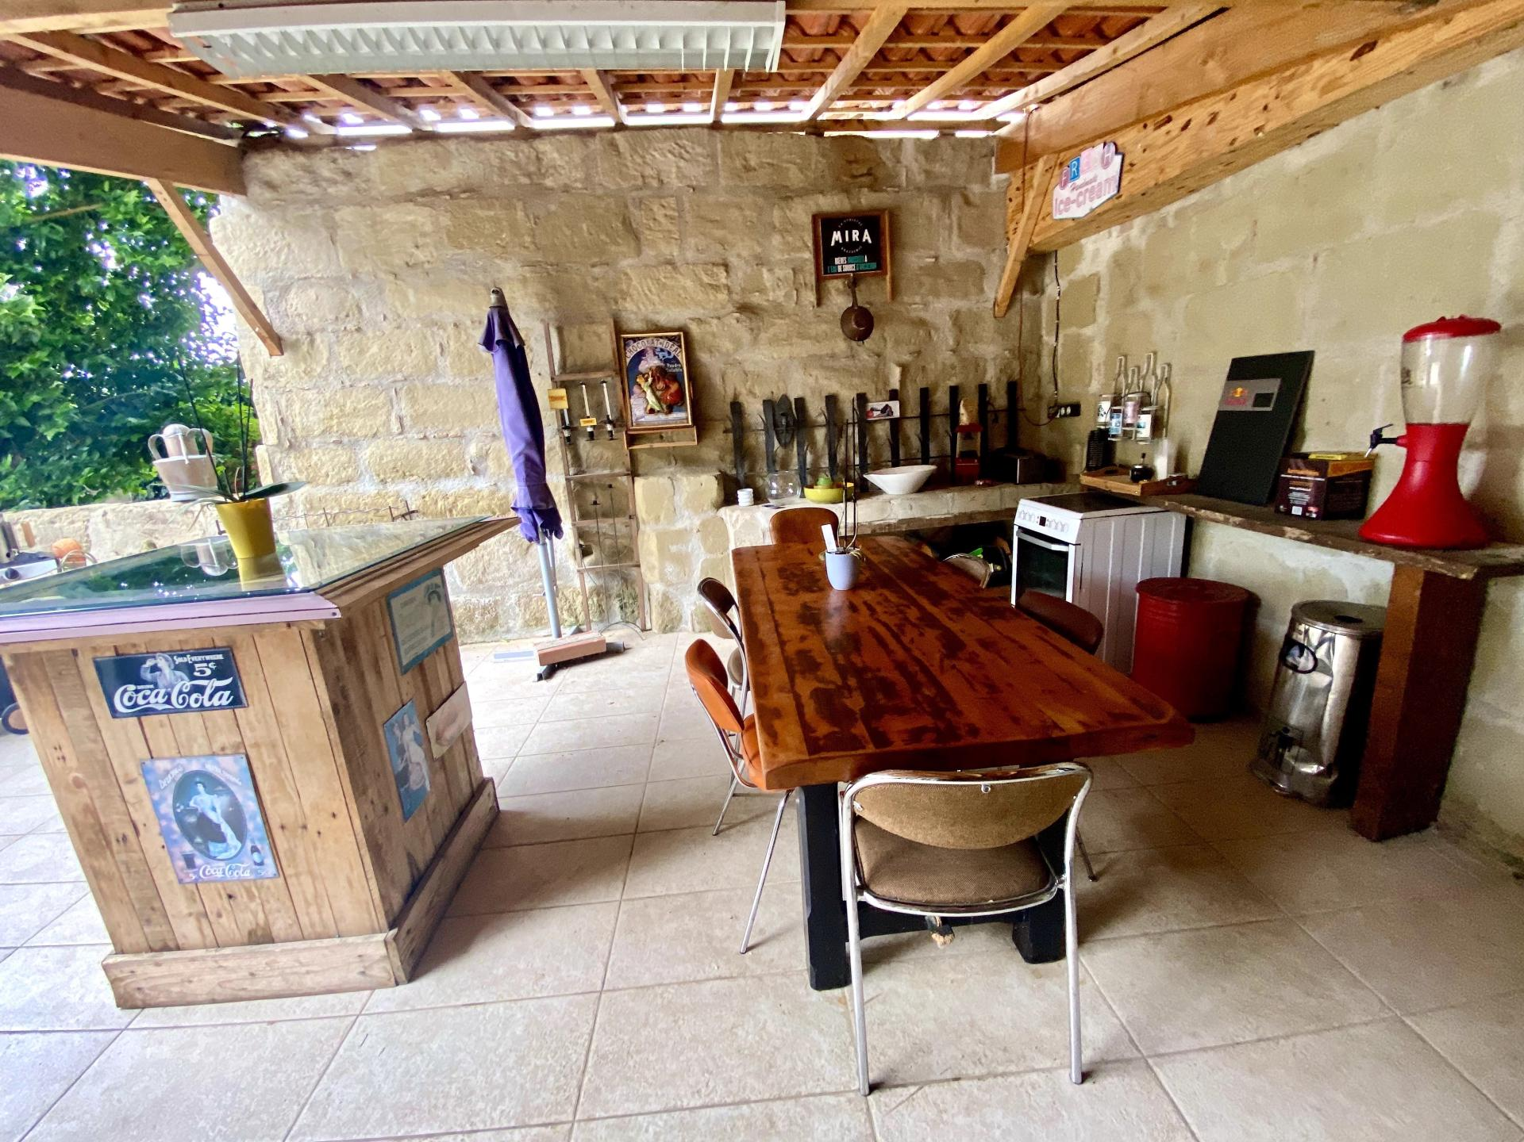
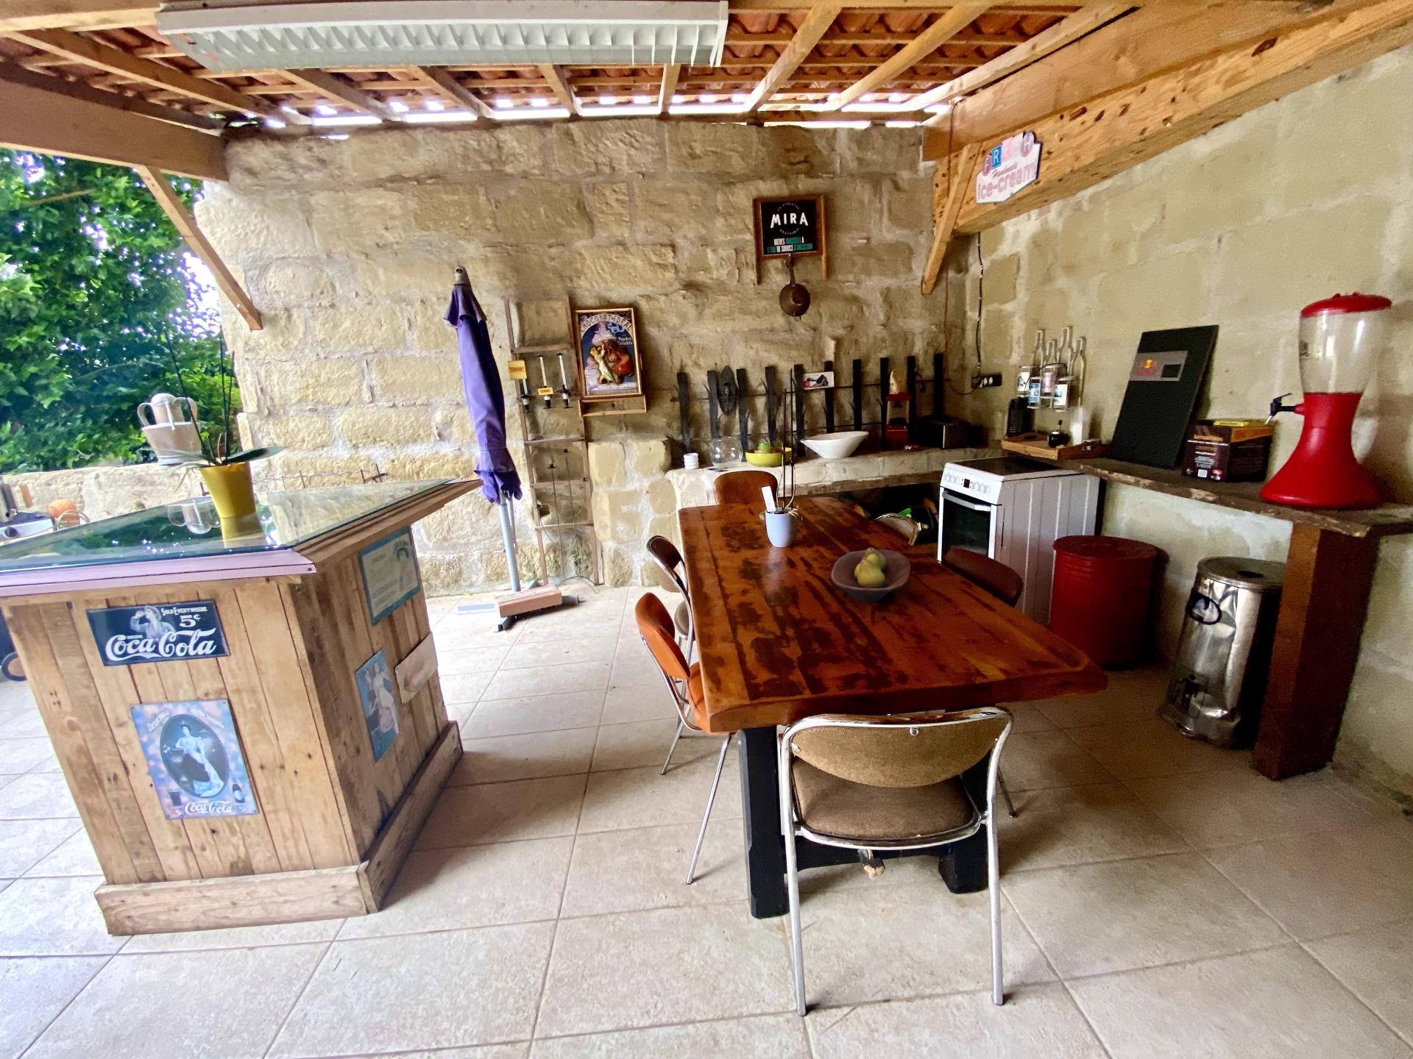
+ fruit bowl [830,547,911,603]
